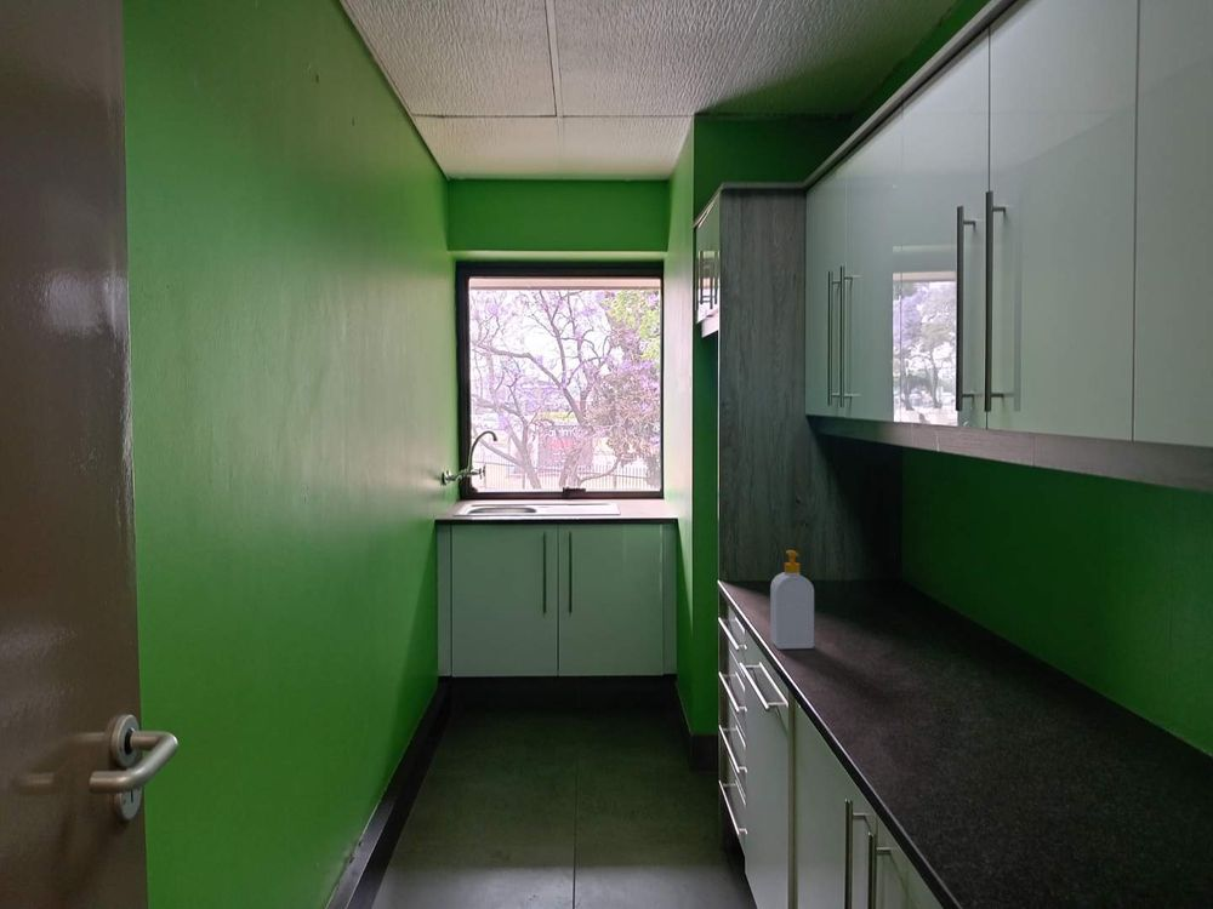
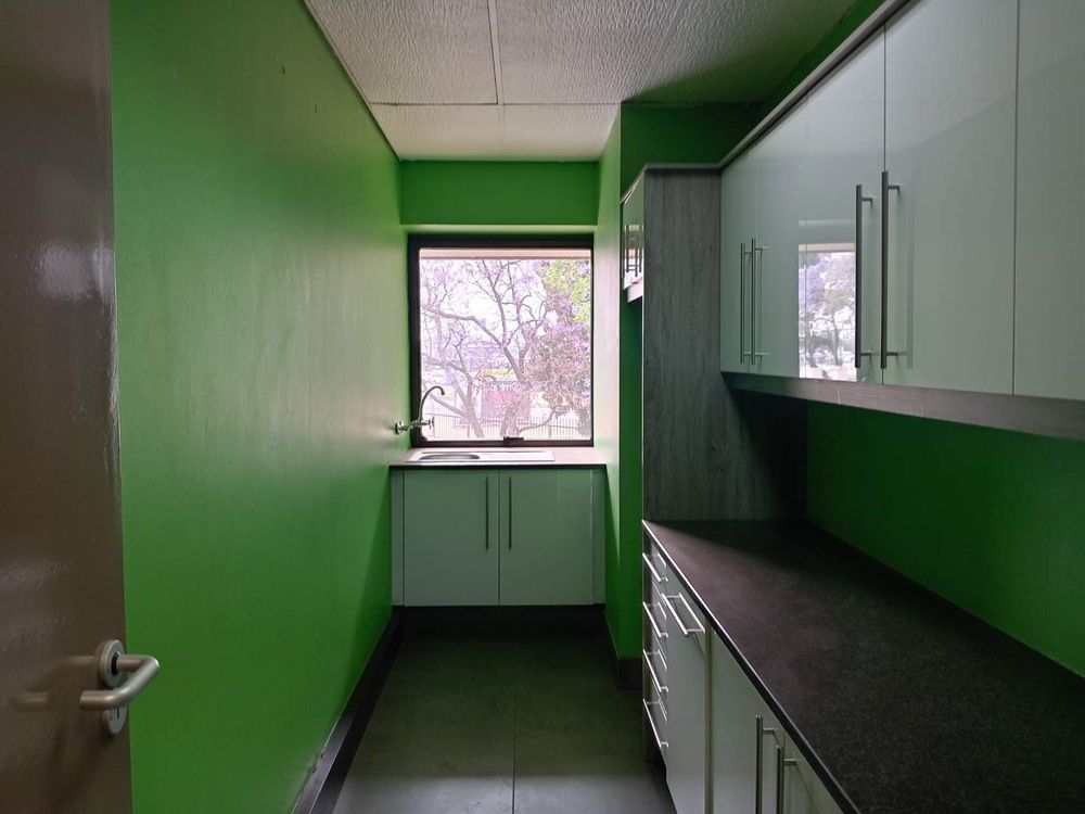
- soap bottle [769,549,815,650]
